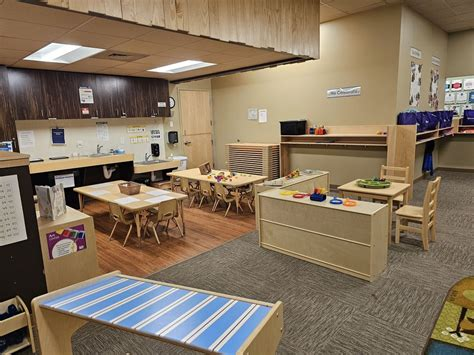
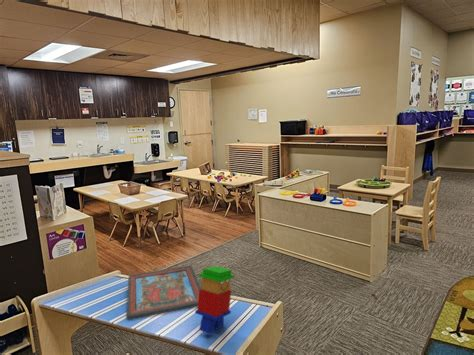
+ stacking toy [194,265,235,334]
+ religious icon [126,264,201,321]
